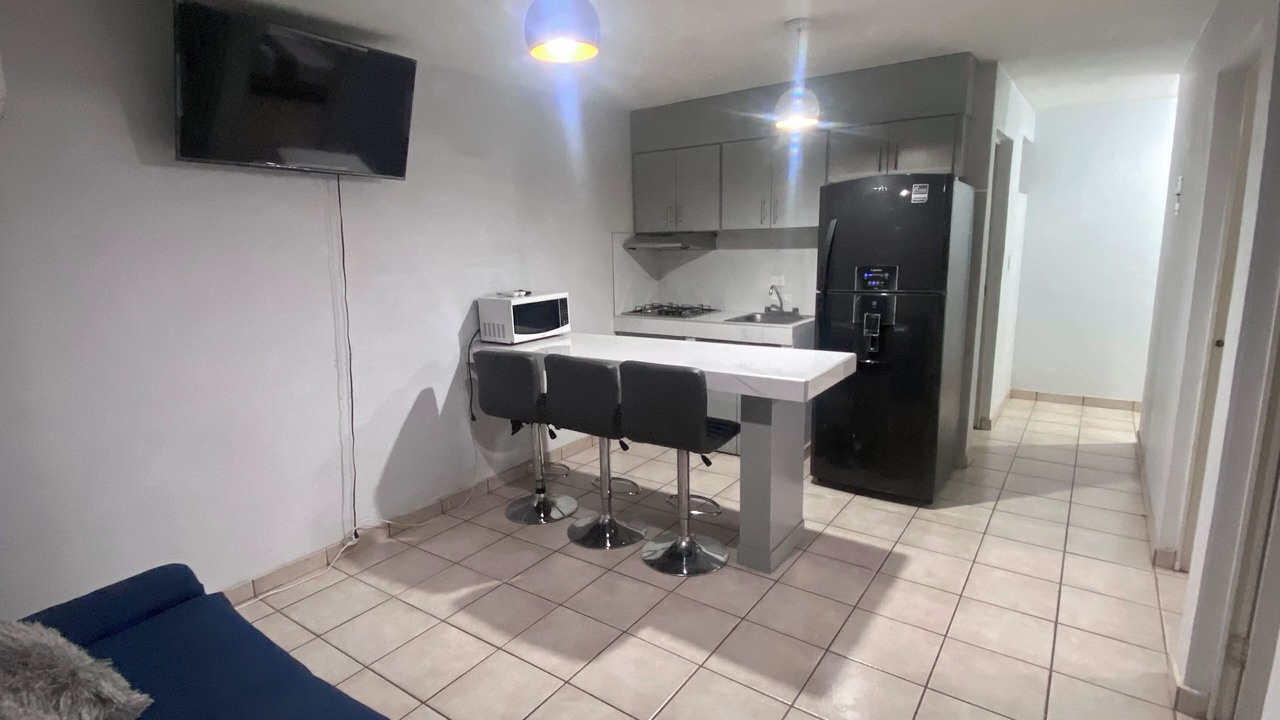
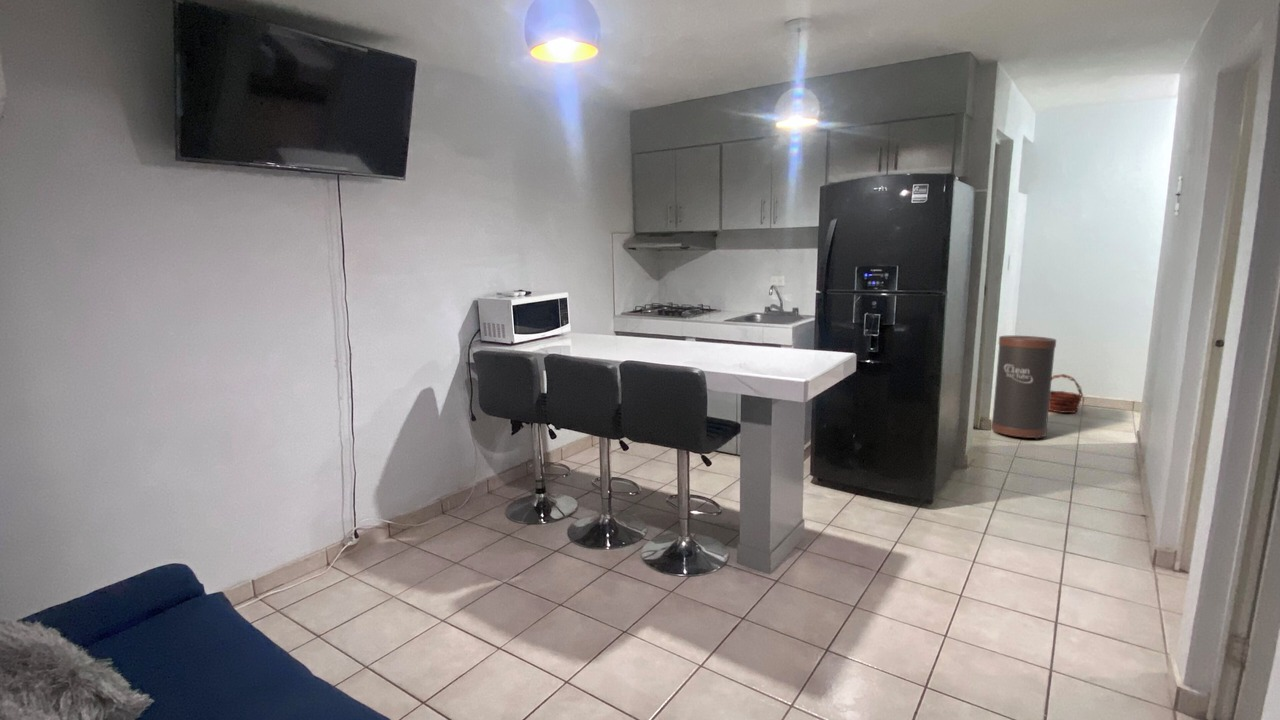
+ basket [1048,373,1084,414]
+ trash can [990,335,1057,440]
